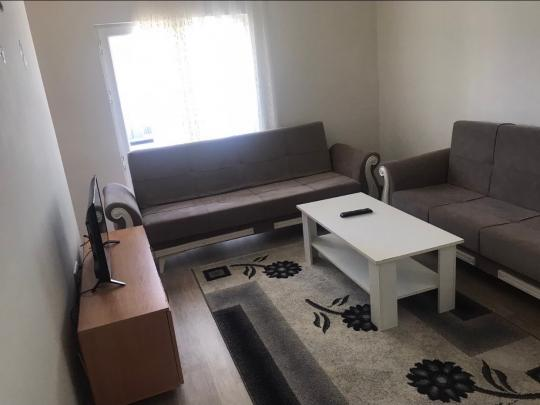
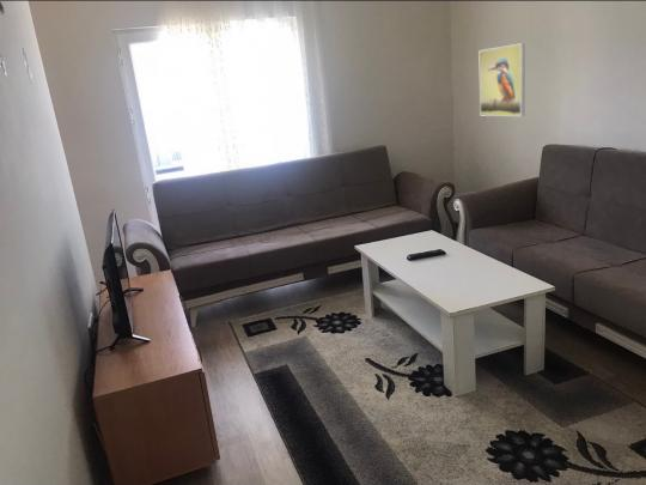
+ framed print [477,42,526,117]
